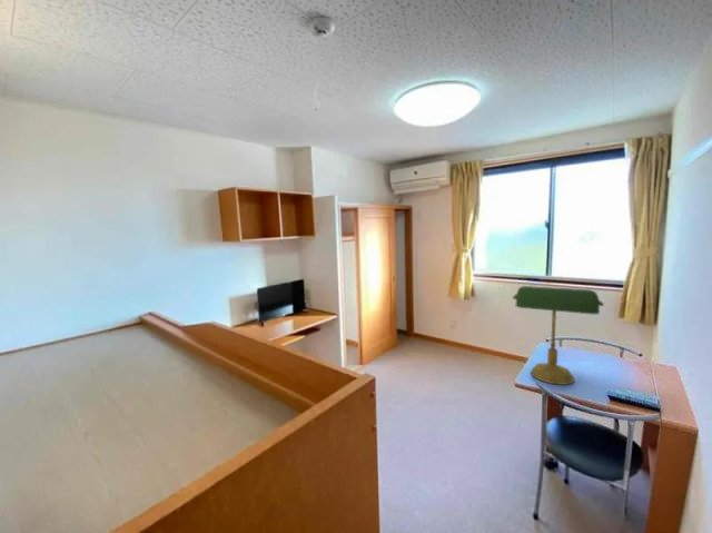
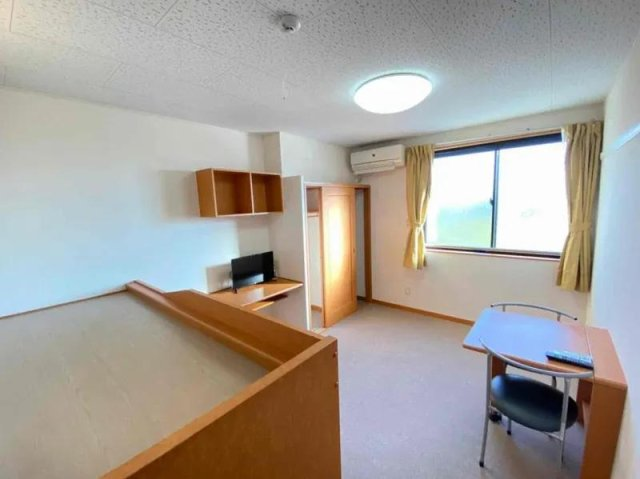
- desk lamp [512,285,605,386]
